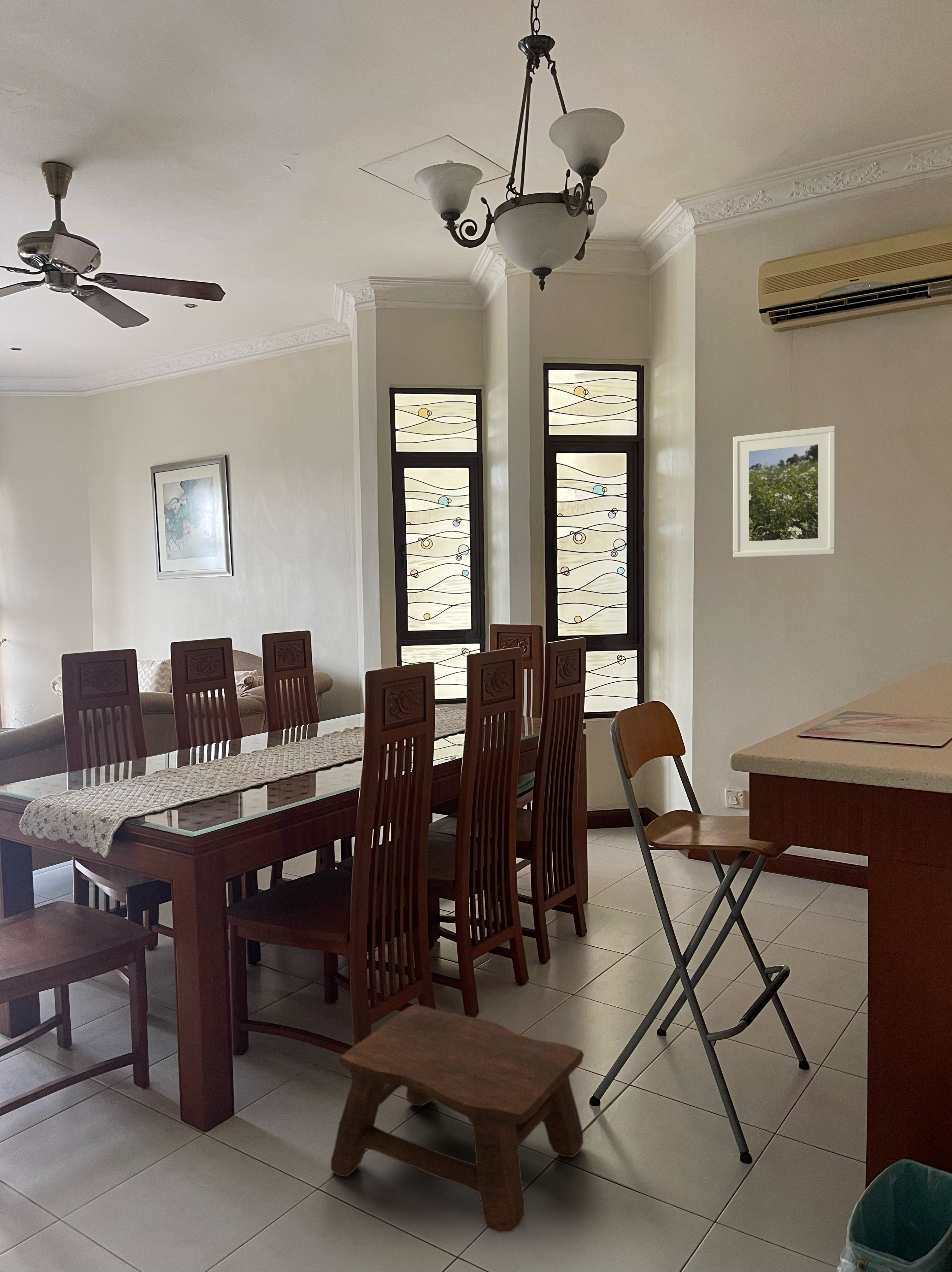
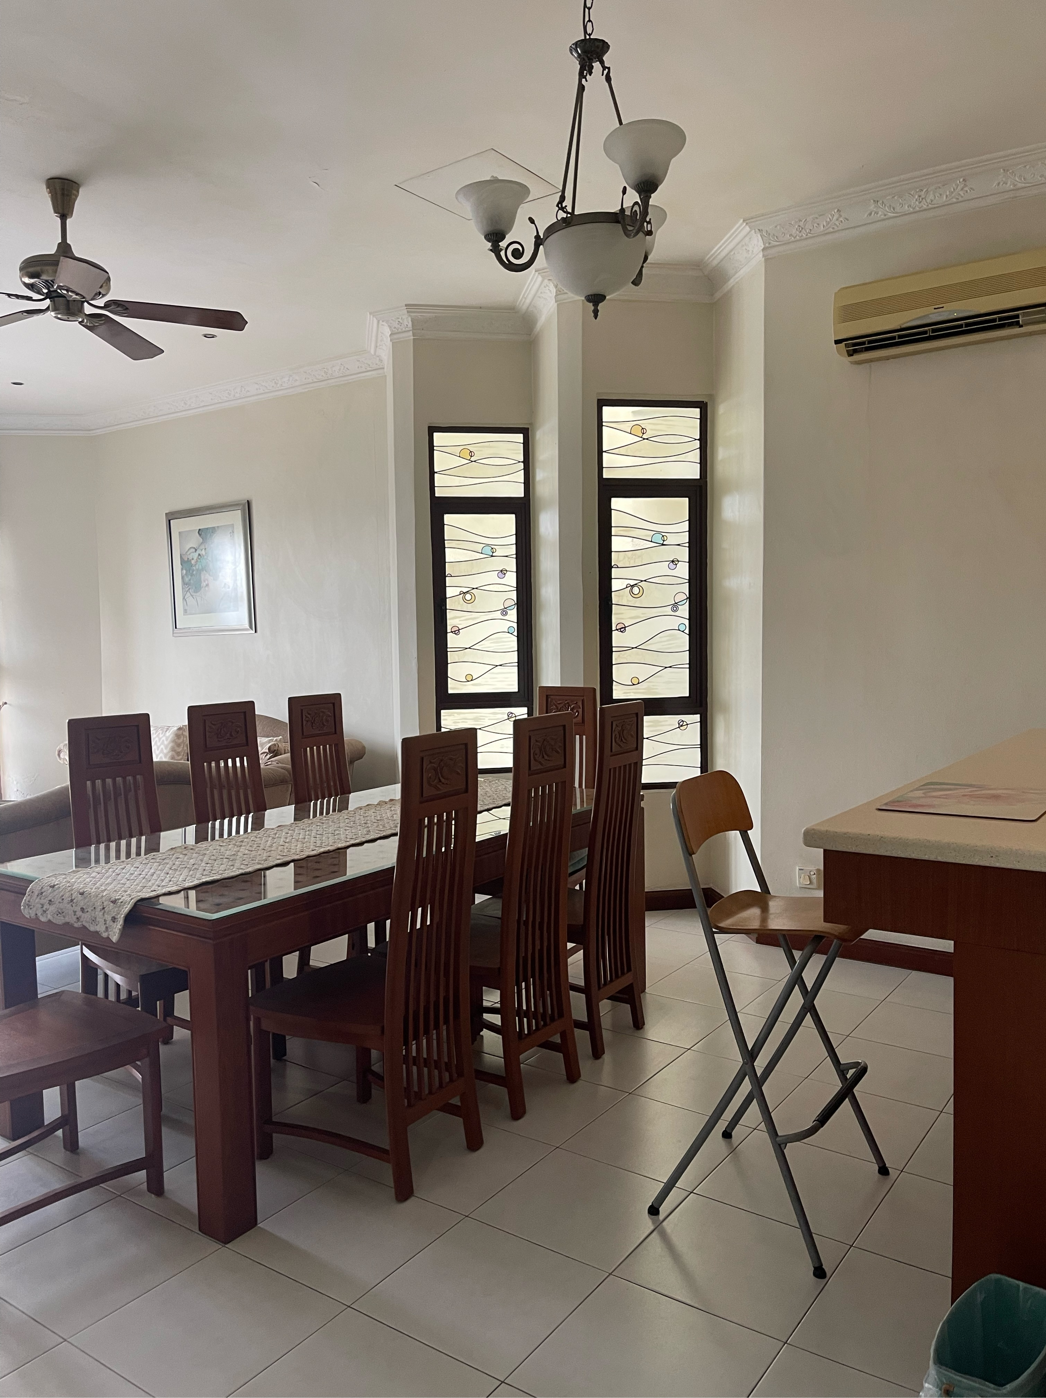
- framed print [732,426,837,558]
- stool [331,1004,585,1233]
